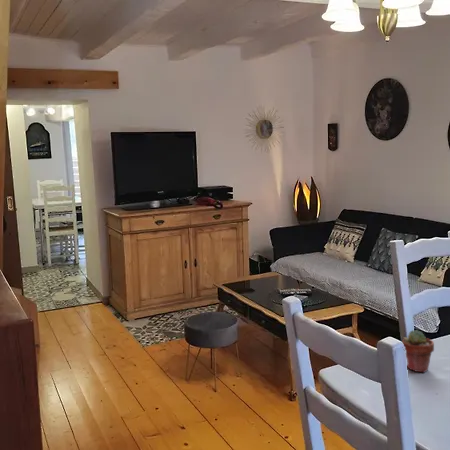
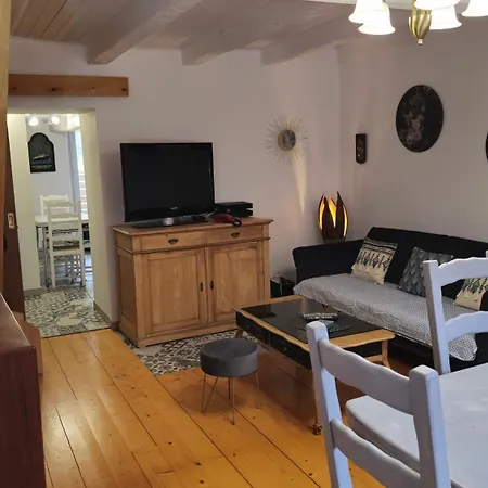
- potted succulent [401,329,435,374]
